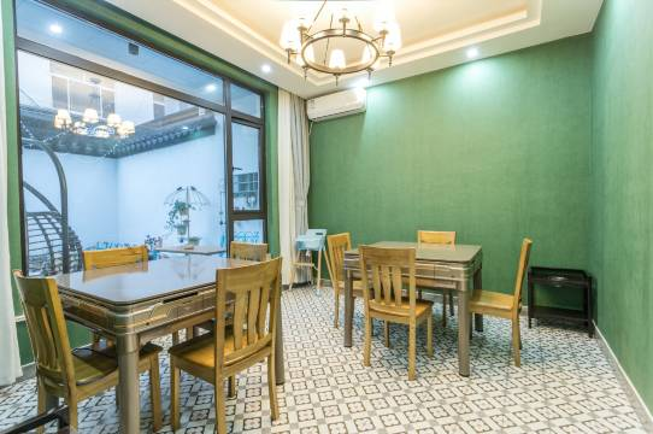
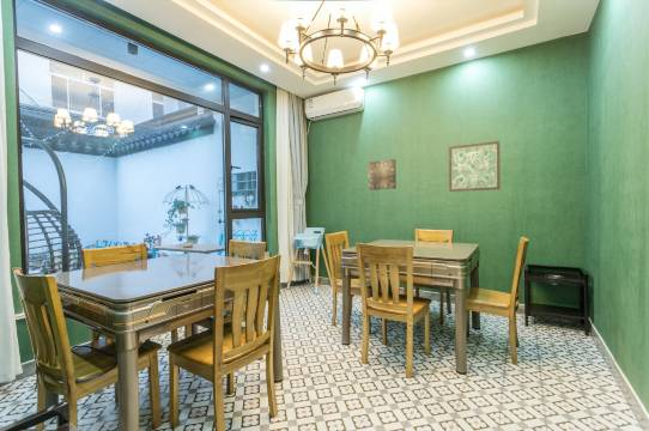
+ wall art [448,140,502,193]
+ wall art [368,158,398,192]
